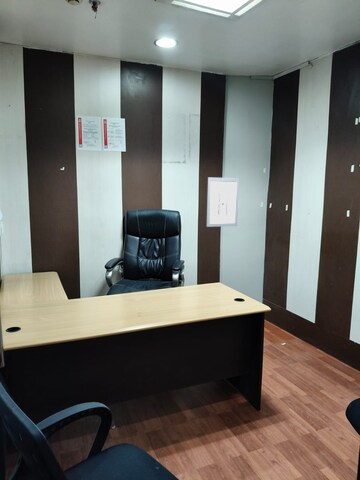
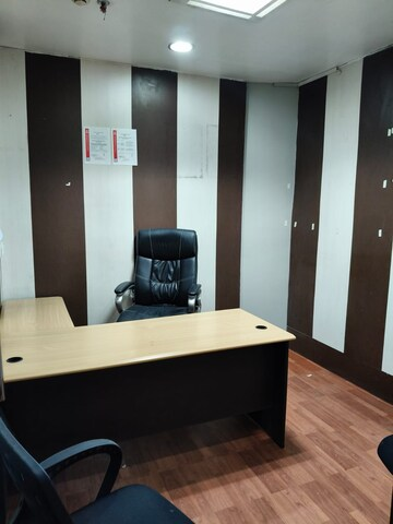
- wall art [206,177,240,228]
